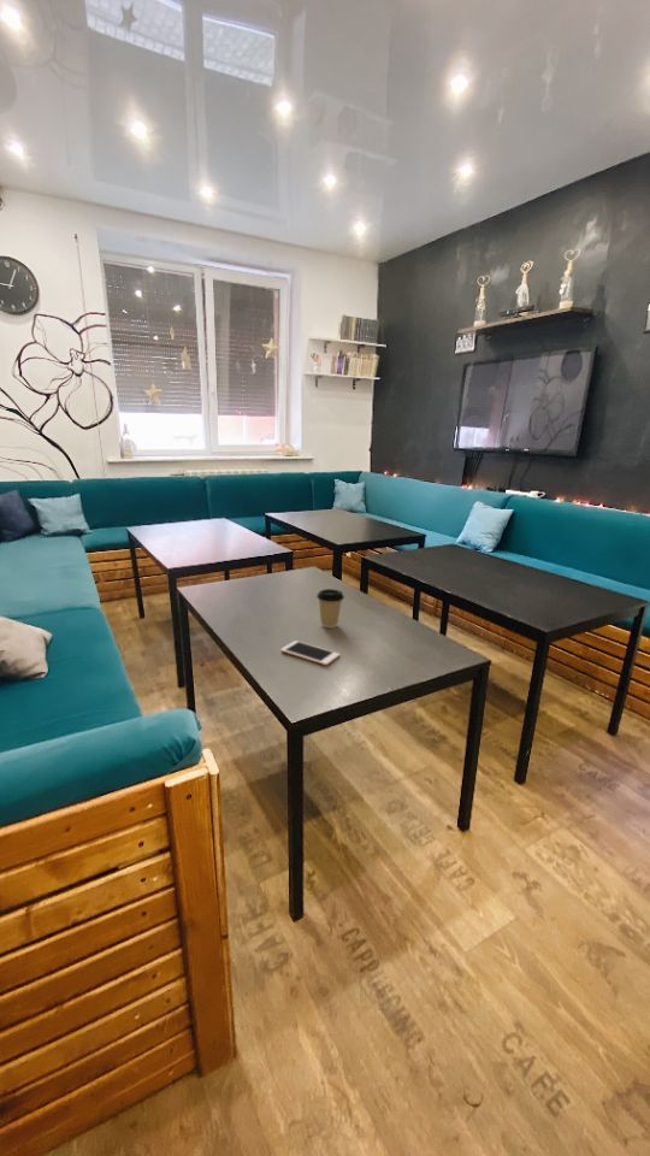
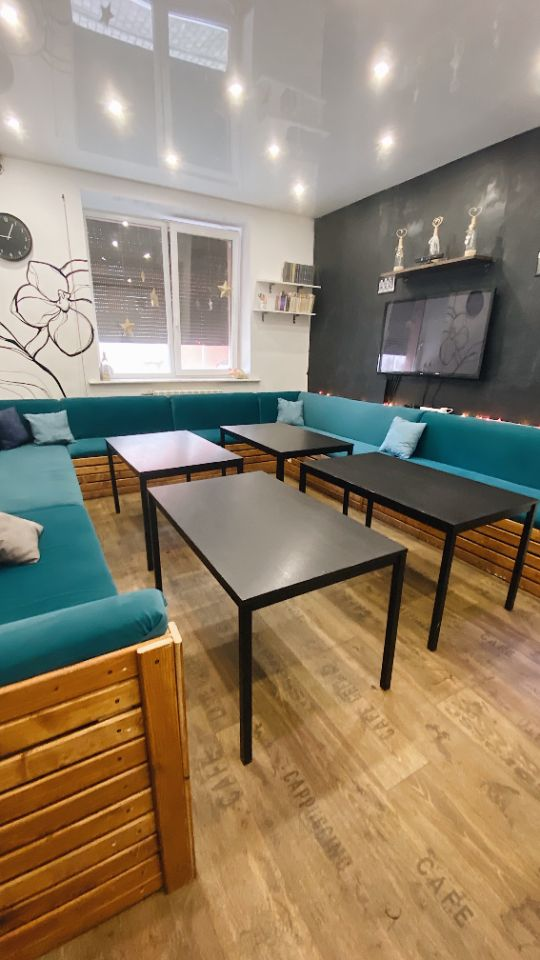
- cell phone [279,639,341,666]
- coffee cup [315,588,345,629]
